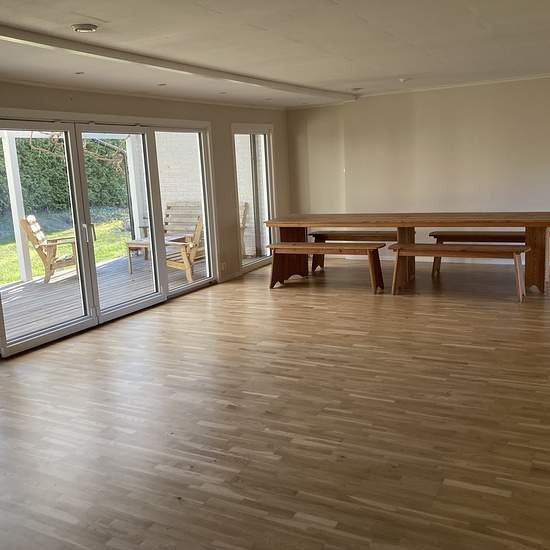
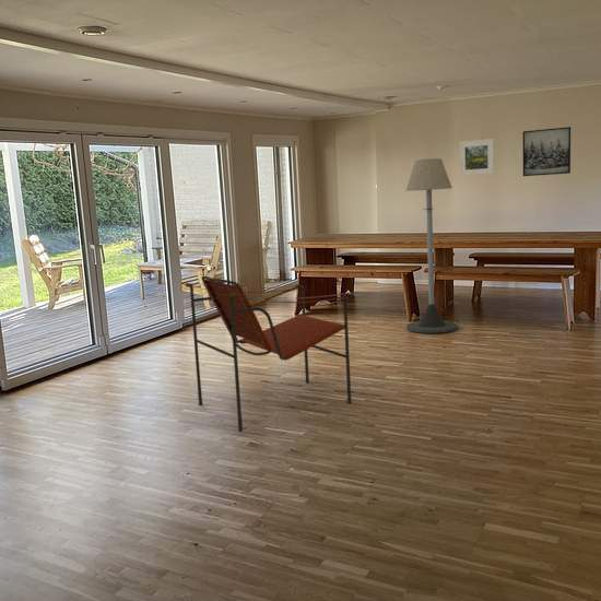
+ floor lamp [404,157,459,334]
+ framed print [458,138,495,177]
+ wall art [522,126,571,177]
+ armchair [185,274,354,433]
